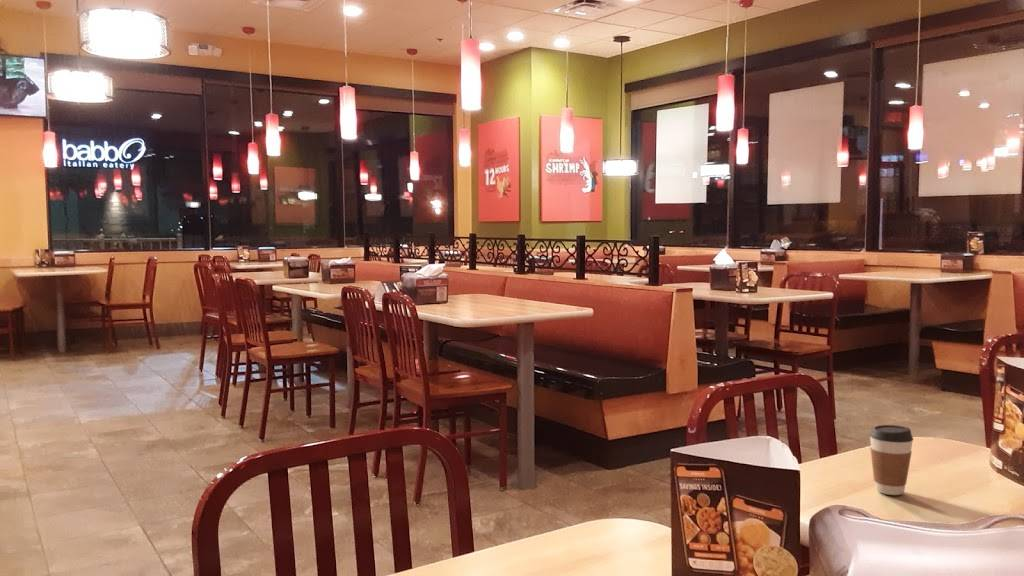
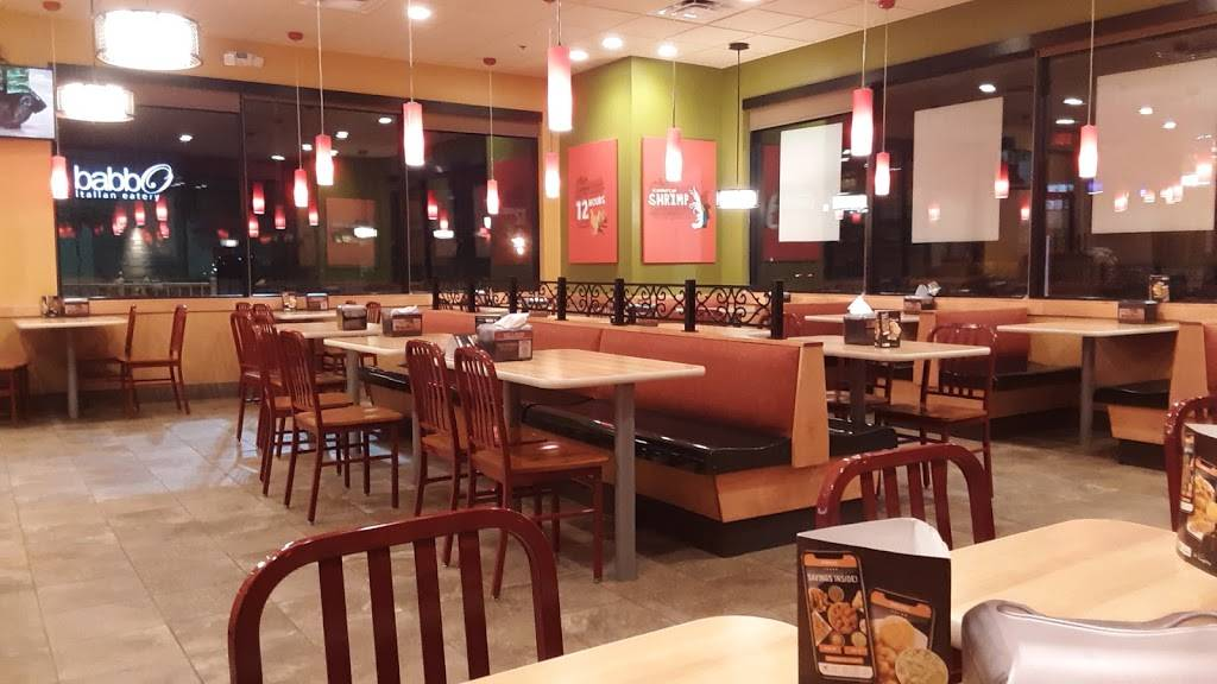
- coffee cup [868,424,915,496]
